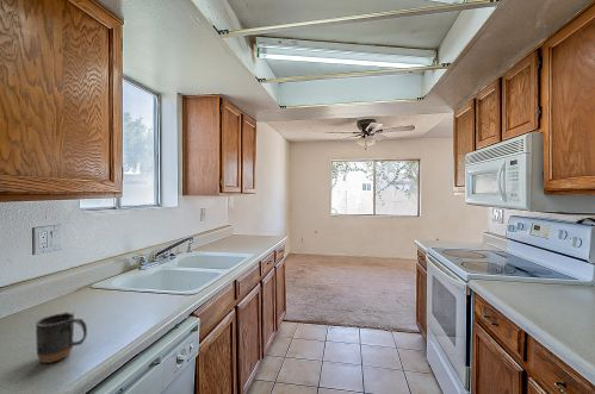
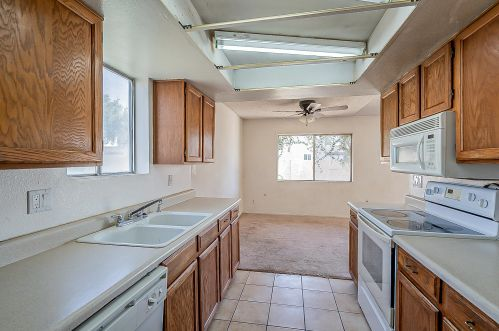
- mug [35,311,88,364]
